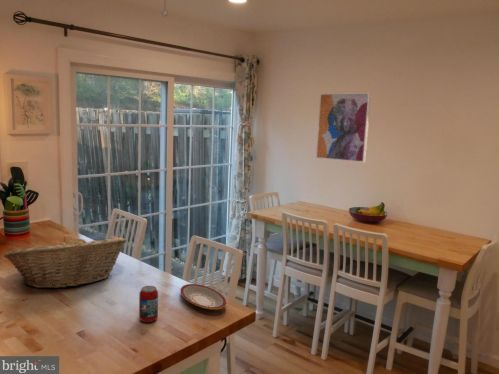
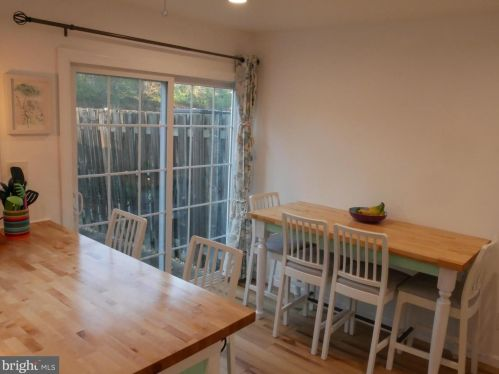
- plate [180,283,227,311]
- wall art [315,91,372,164]
- beverage can [138,285,159,323]
- fruit basket [3,235,128,289]
